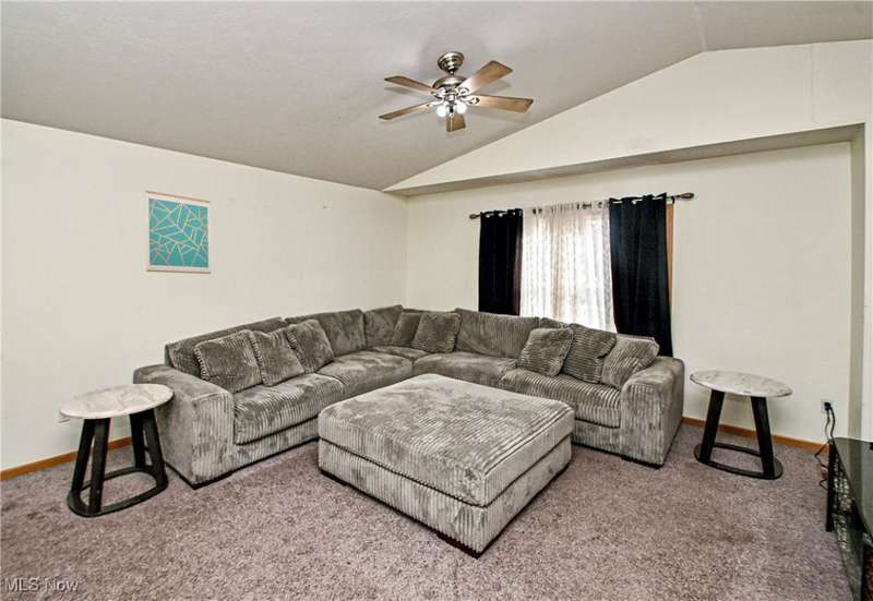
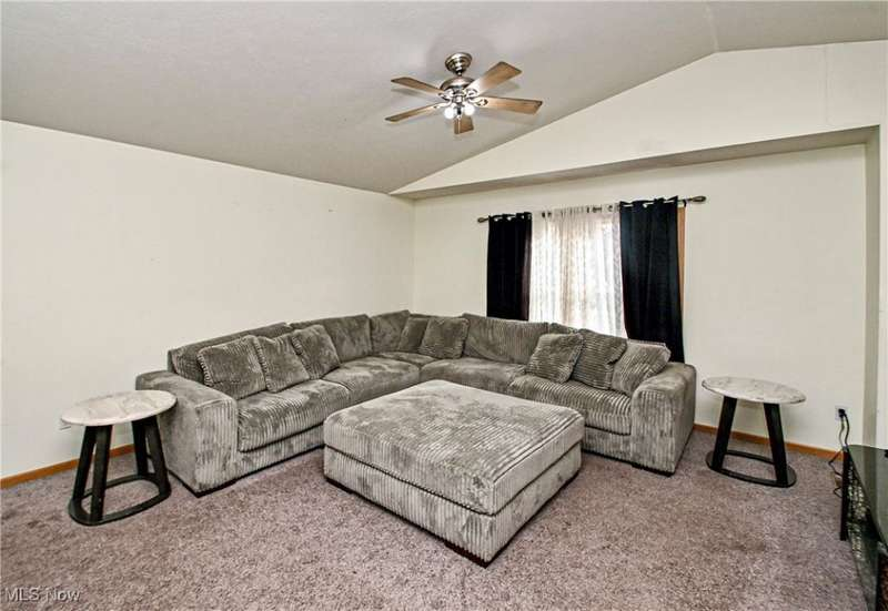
- wall art [144,190,212,275]
